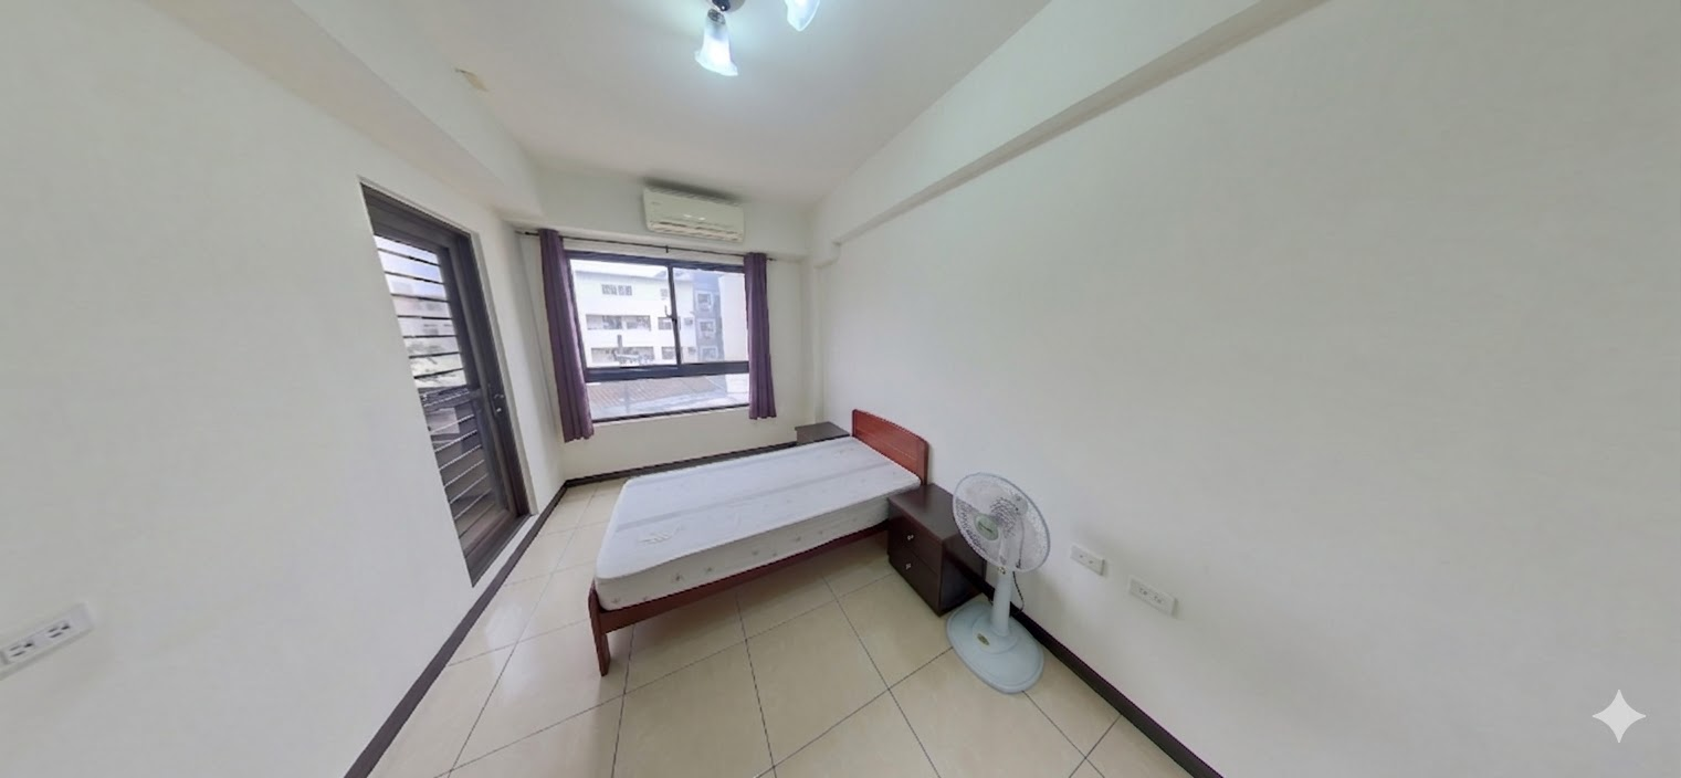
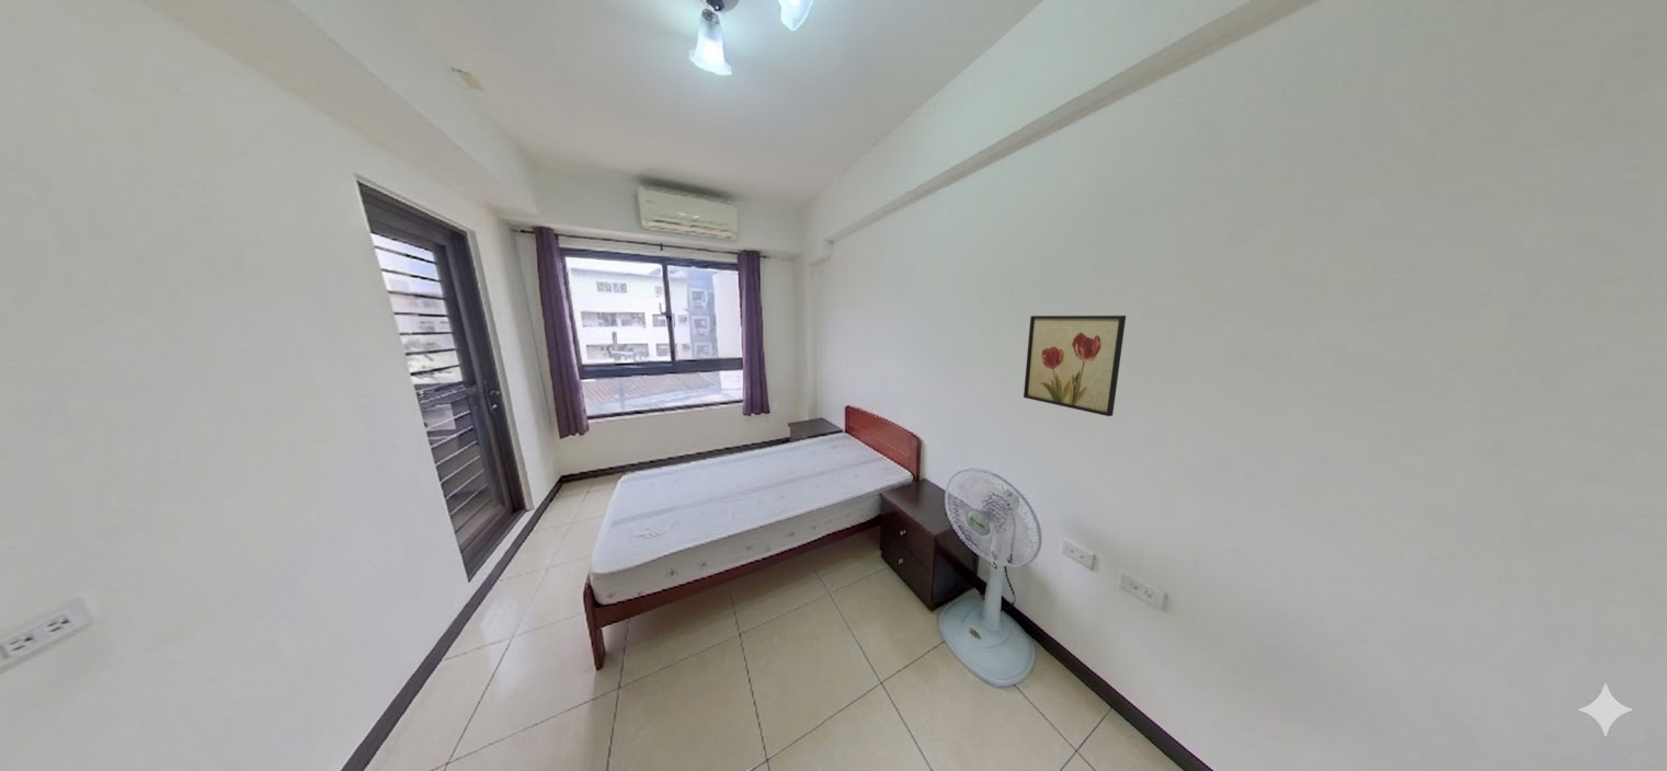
+ wall art [1023,314,1127,417]
